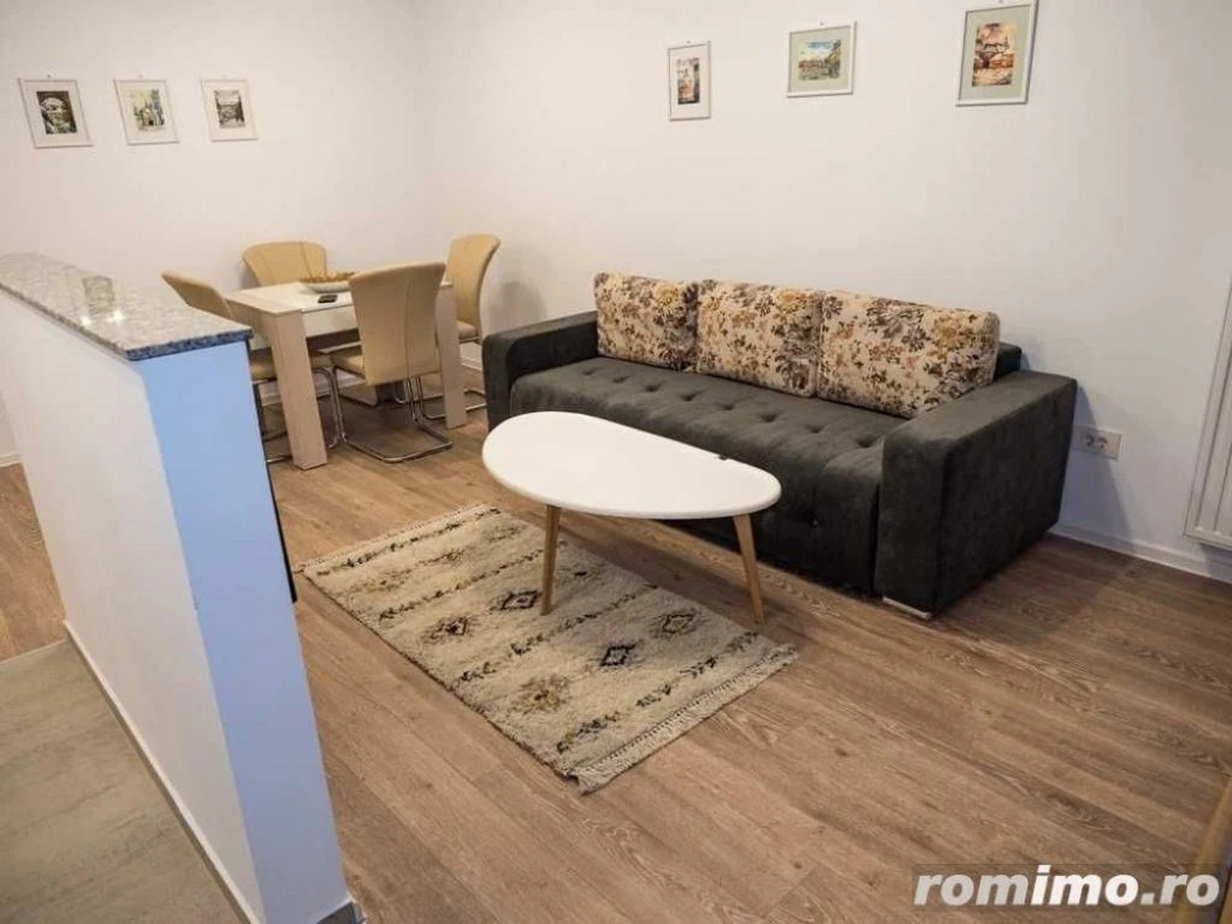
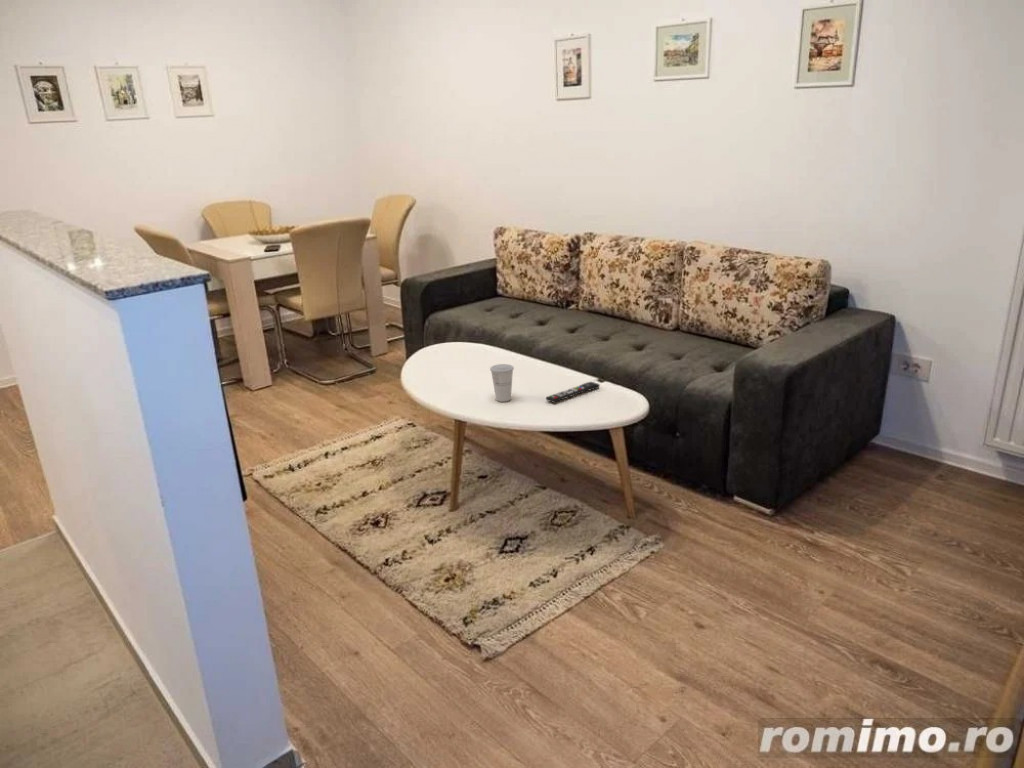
+ cup [489,363,515,403]
+ remote control [545,381,601,404]
